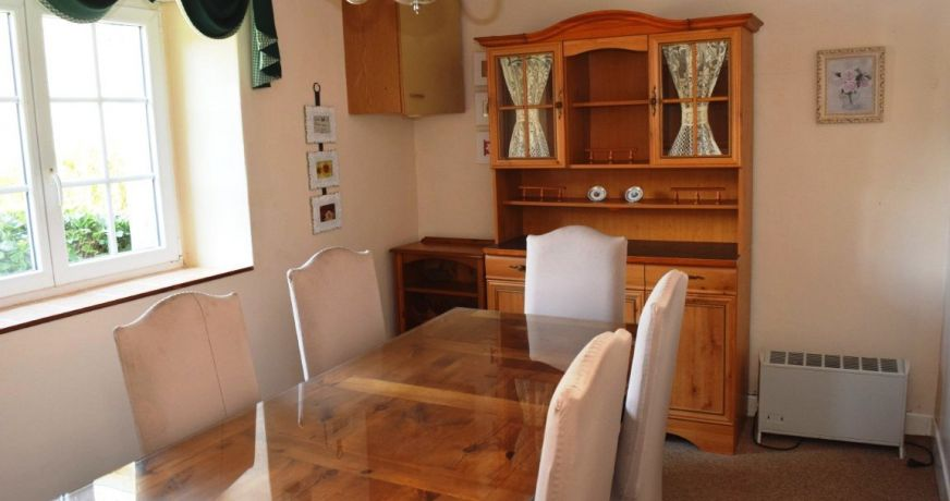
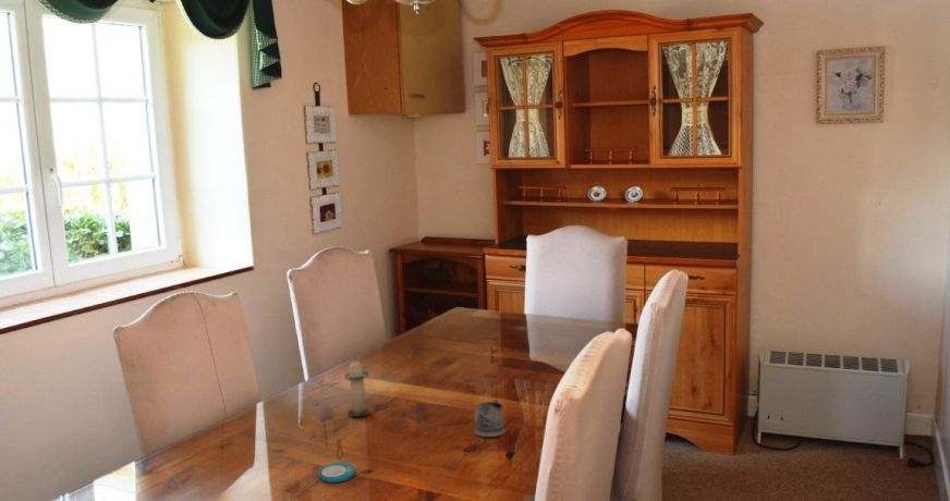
+ candle [343,355,373,418]
+ tea glass holder [474,398,507,438]
+ plate [318,462,356,484]
